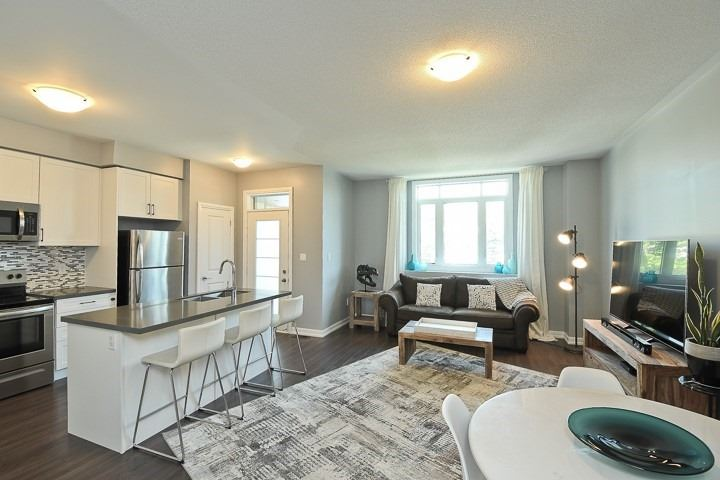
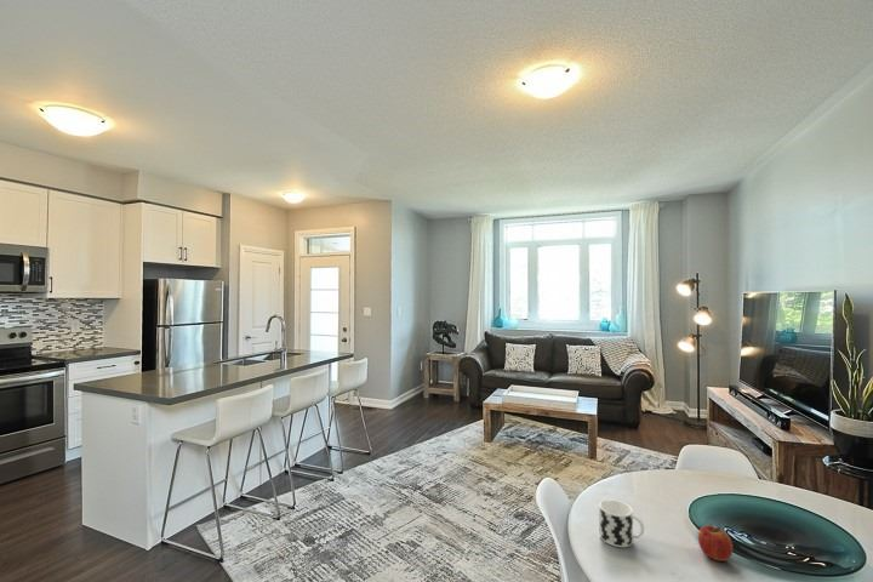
+ fruit [697,524,734,563]
+ cup [598,498,645,548]
